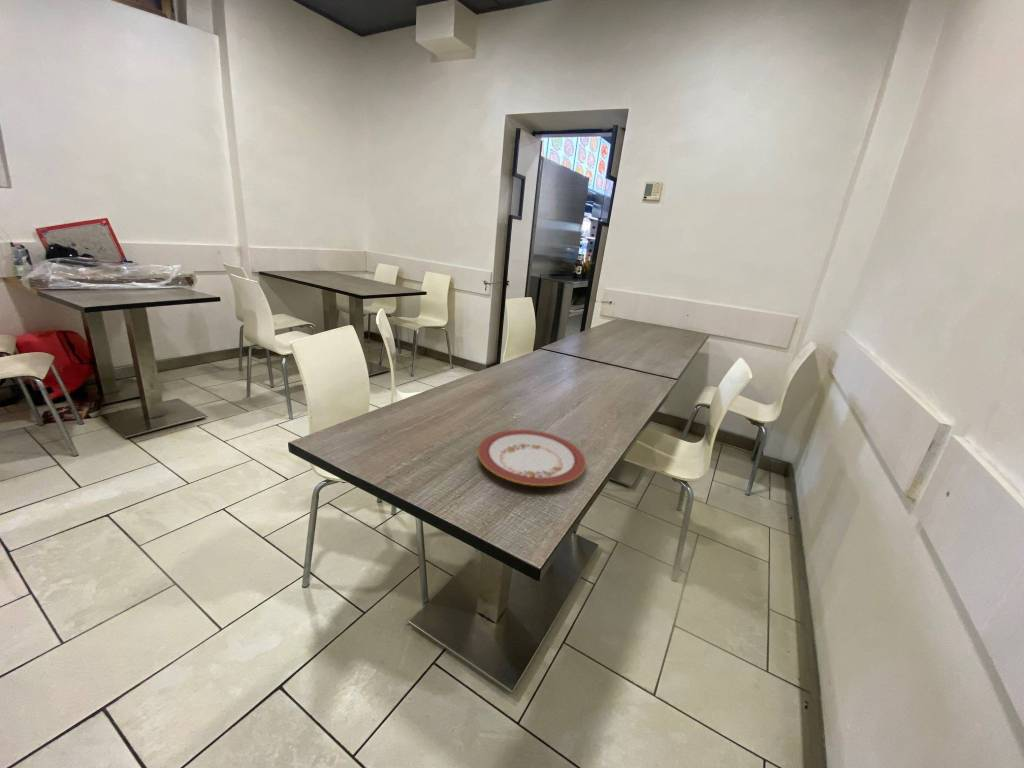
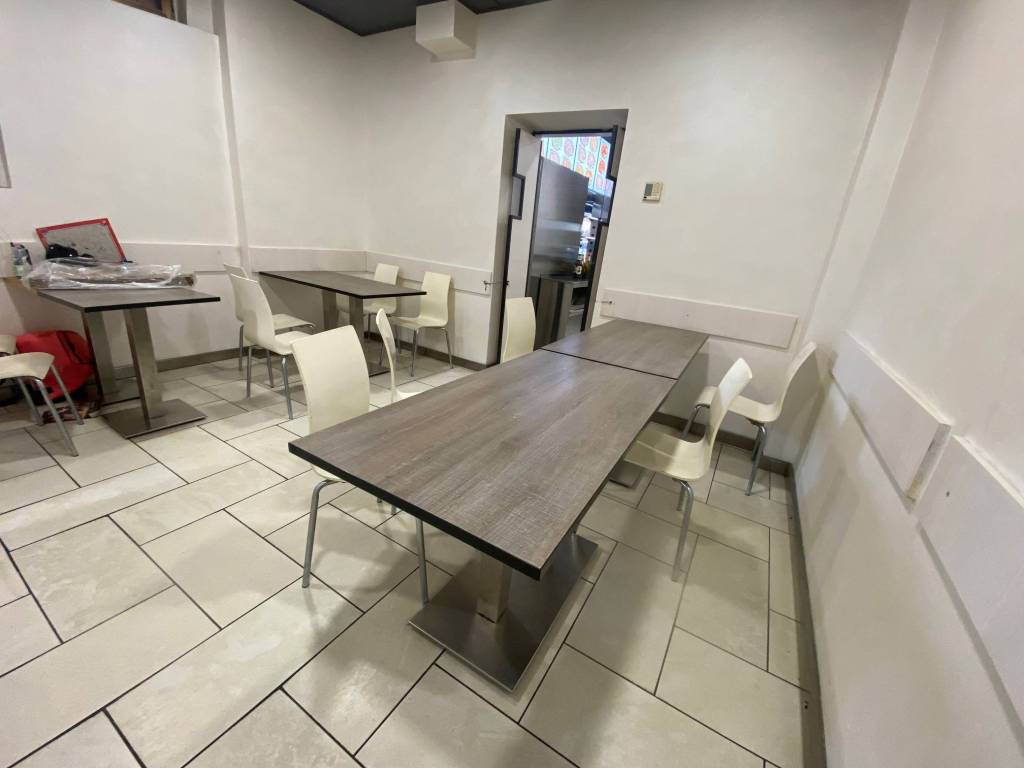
- plate [477,429,587,487]
